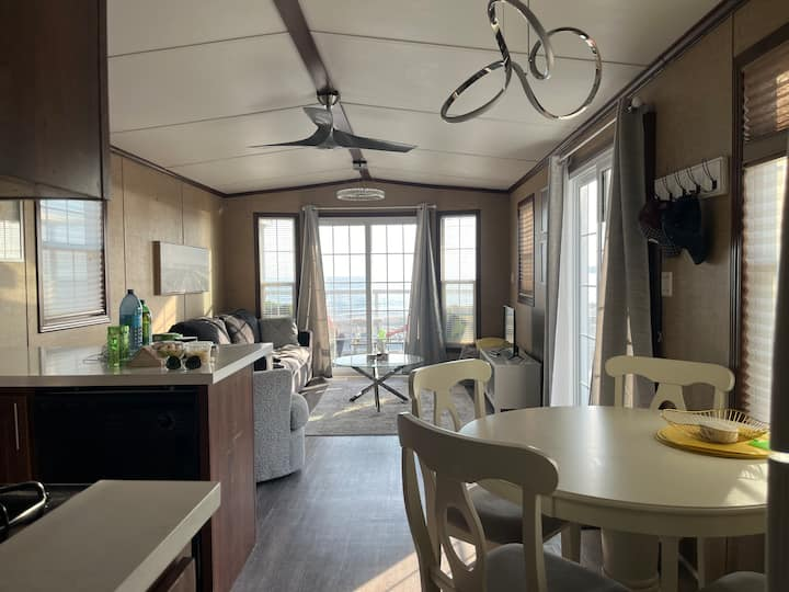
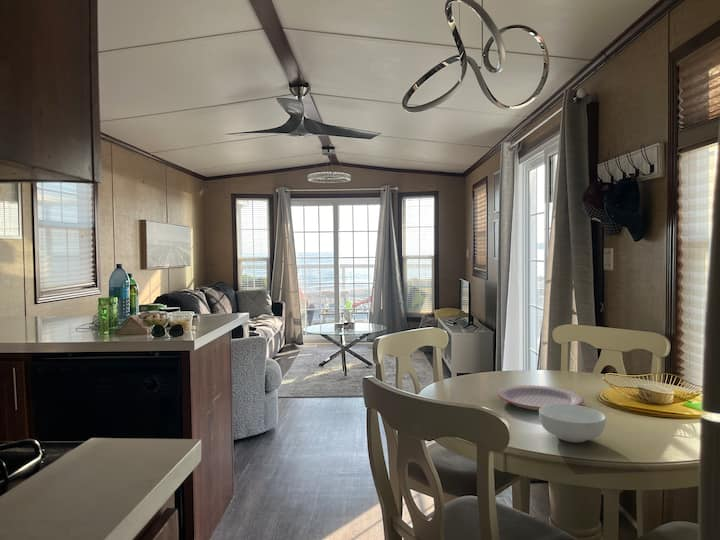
+ cereal bowl [538,404,607,443]
+ plate [496,384,585,411]
